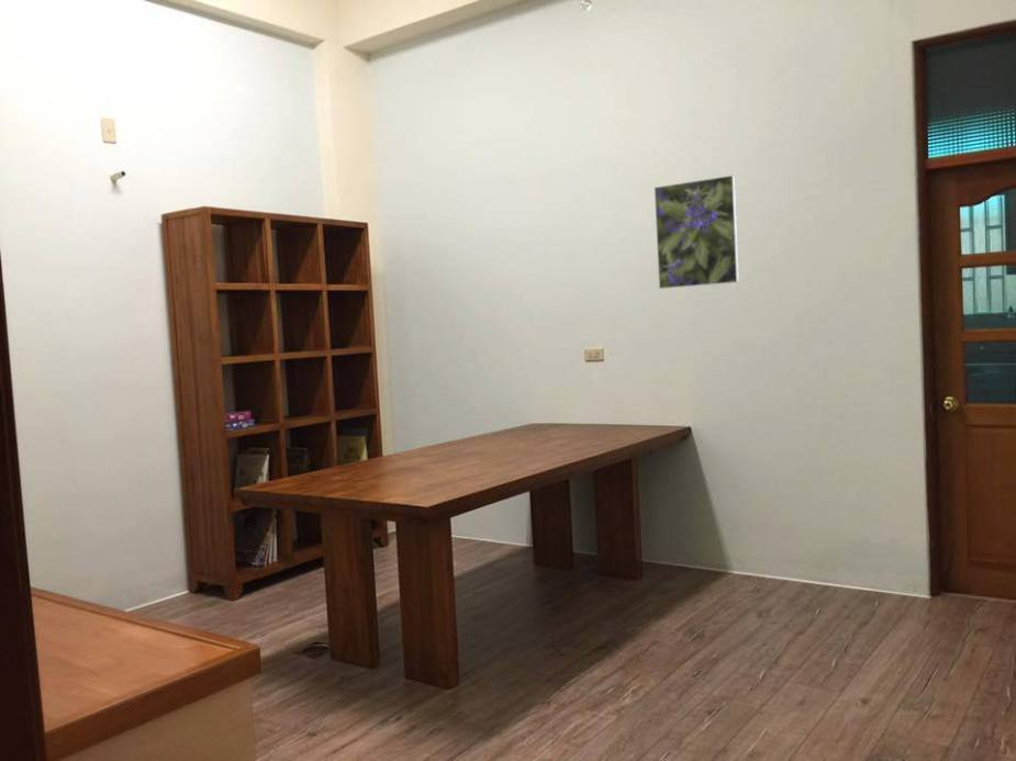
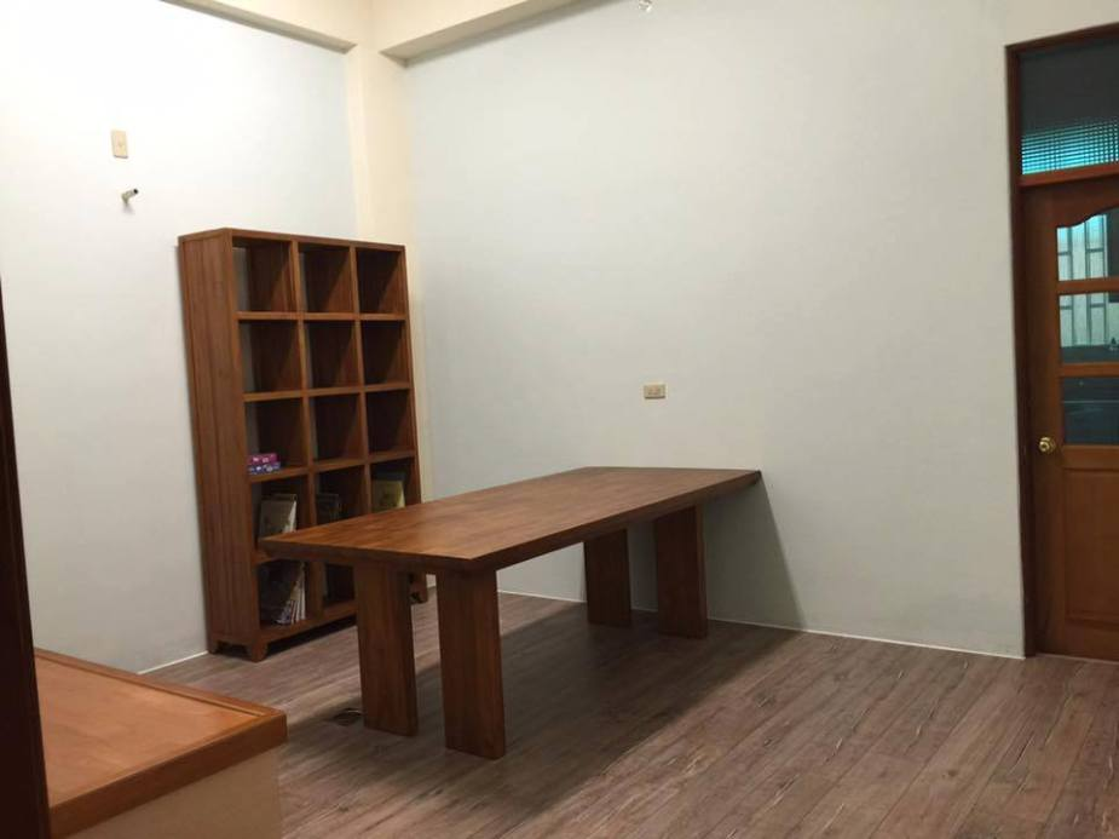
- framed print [654,175,740,290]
